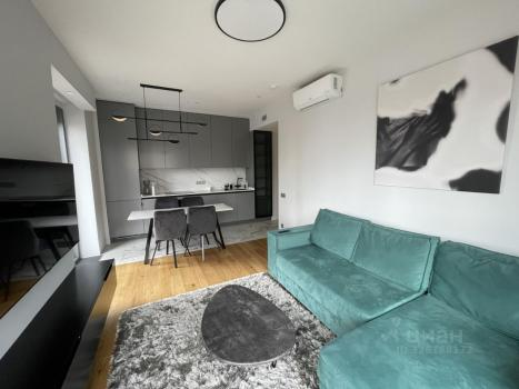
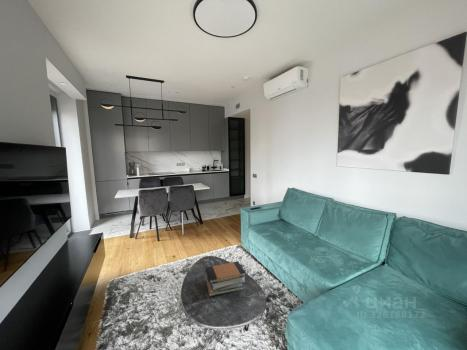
+ book stack [205,260,247,297]
